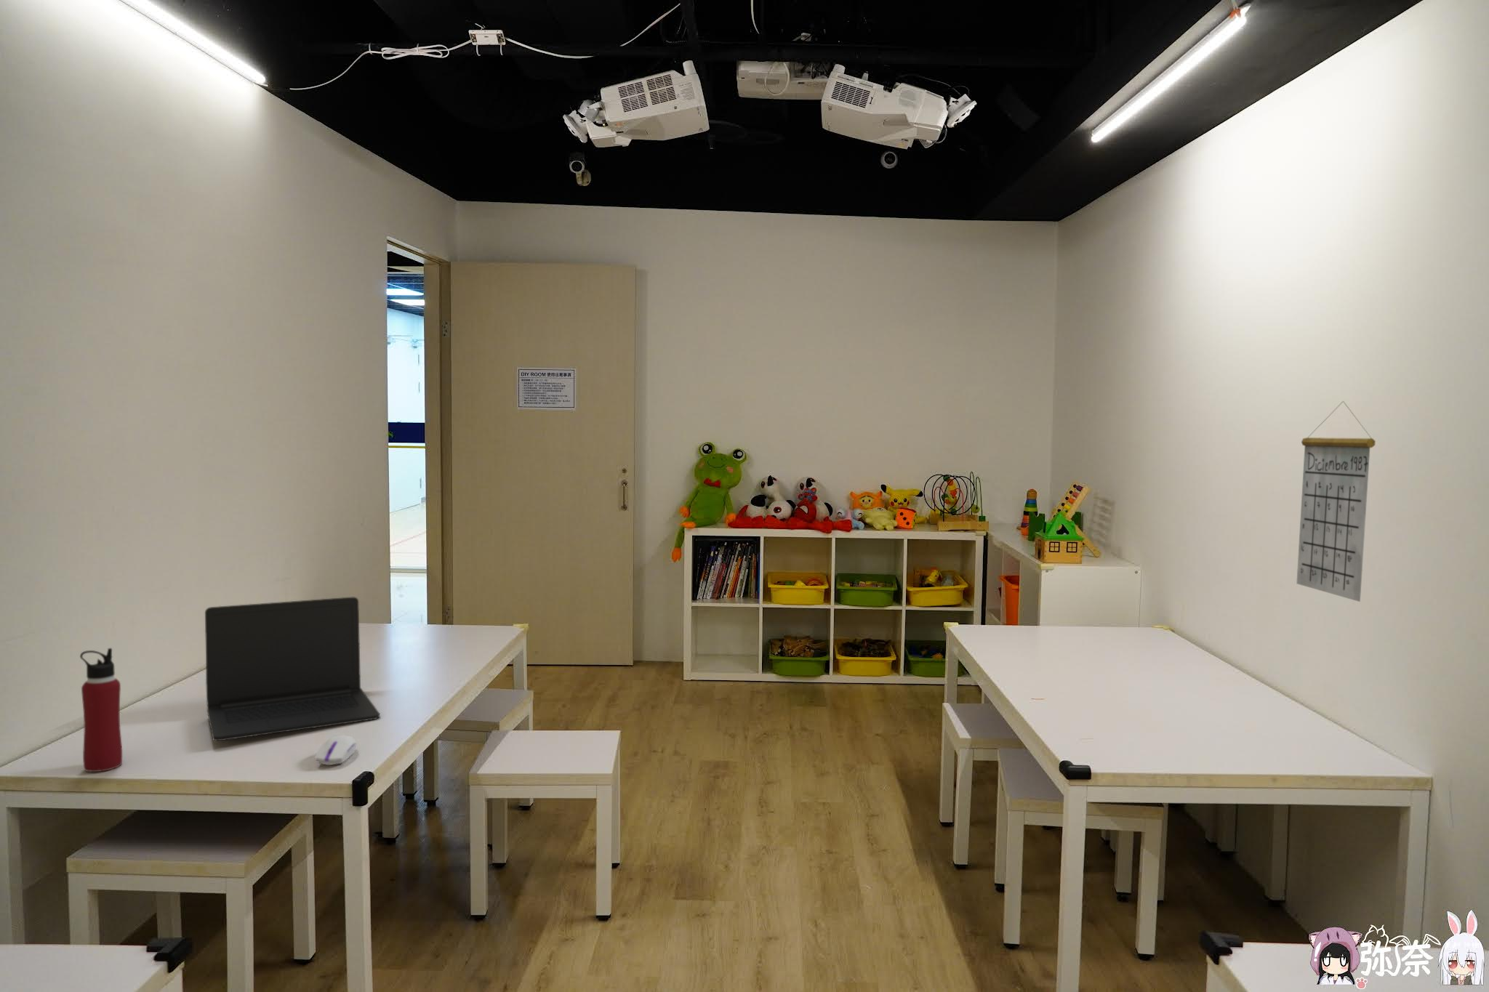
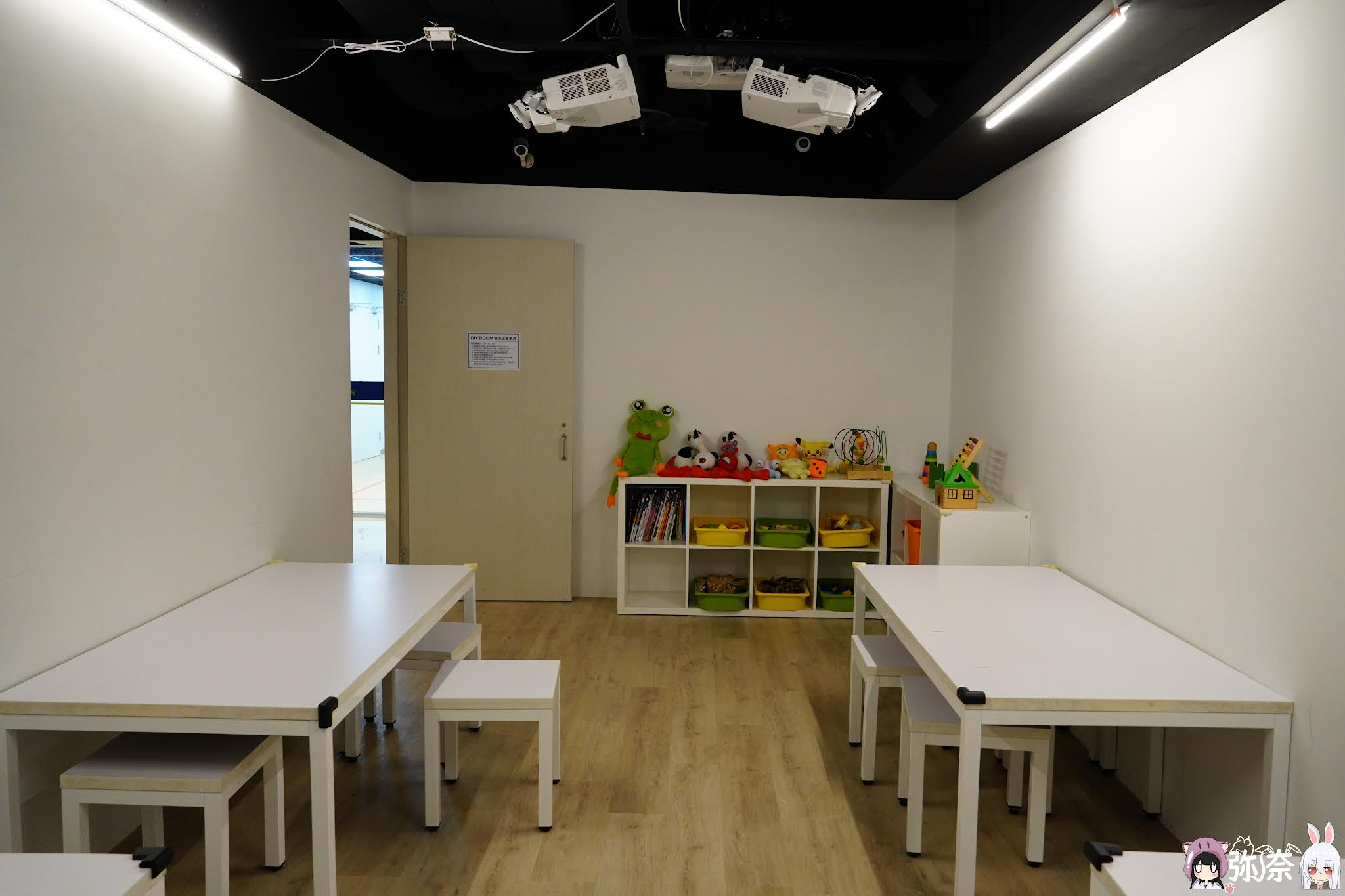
- water bottle [80,648,123,773]
- computer mouse [314,735,356,766]
- laptop [205,597,380,742]
- calendar [1295,401,1376,602]
